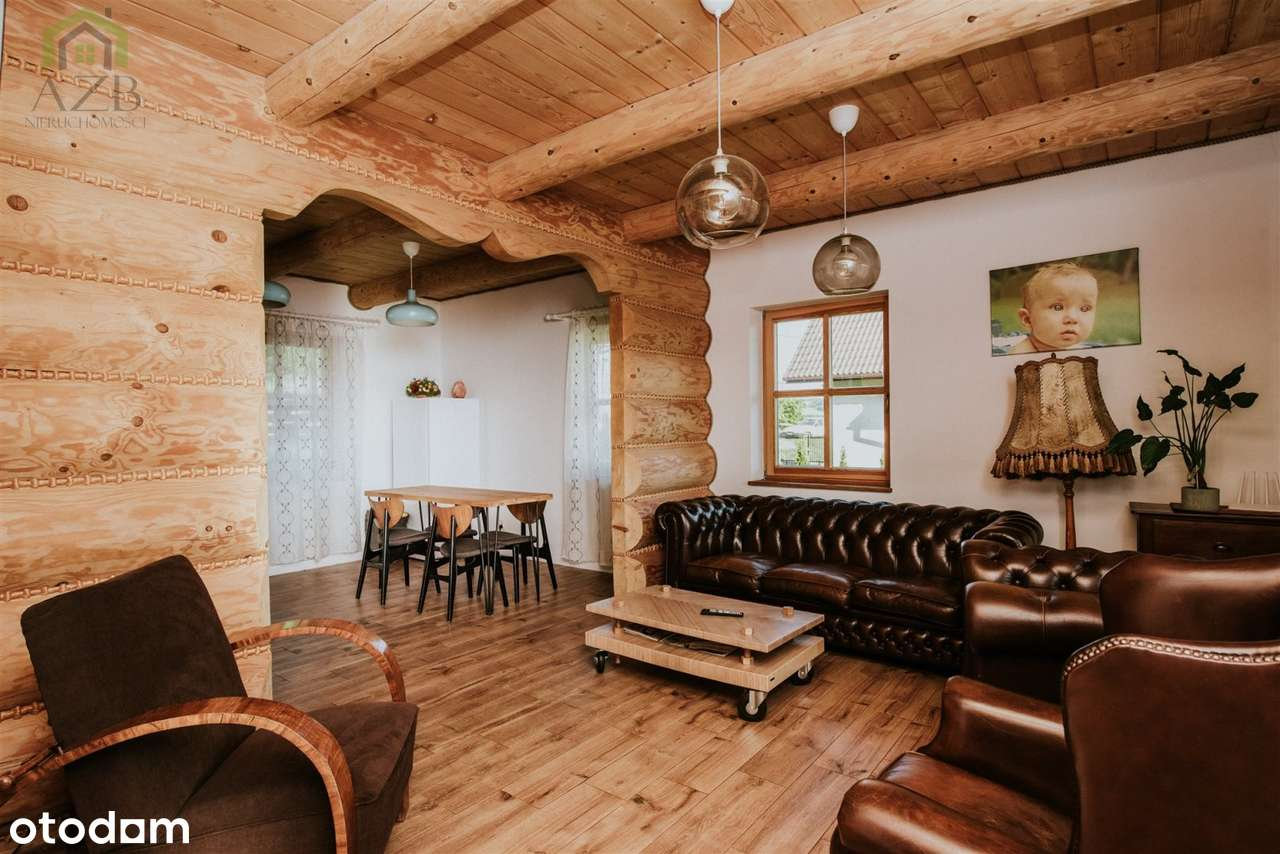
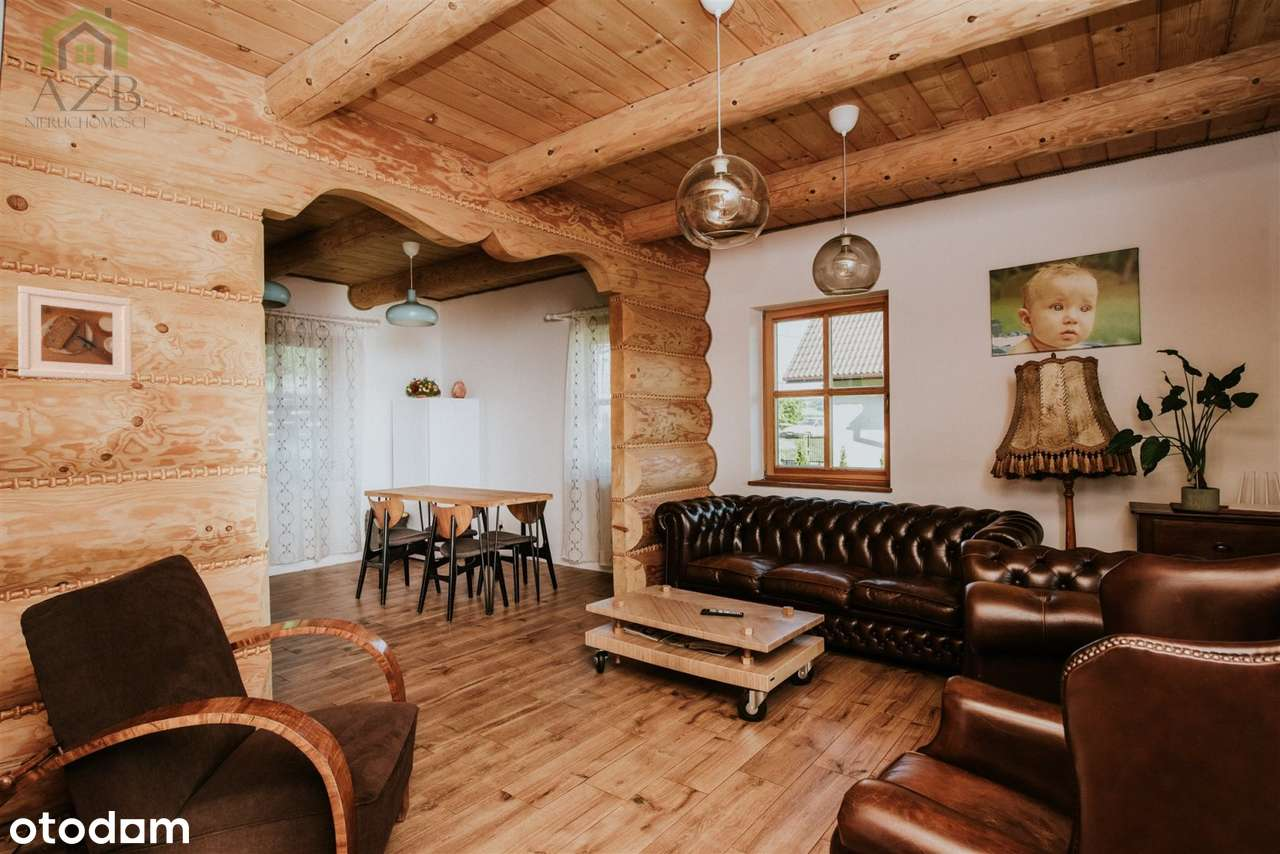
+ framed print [17,285,133,382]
